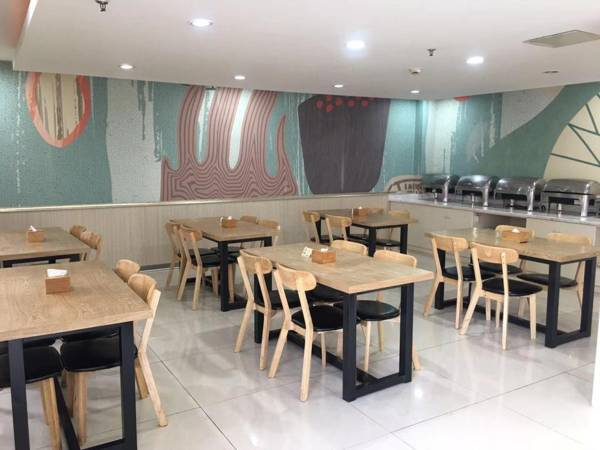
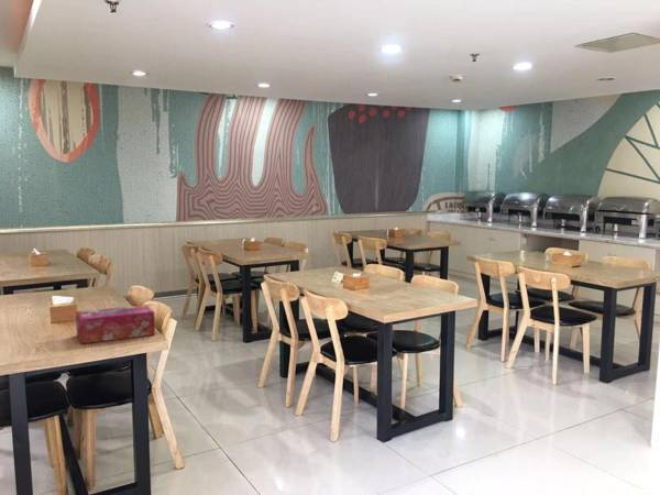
+ tissue box [75,304,156,344]
